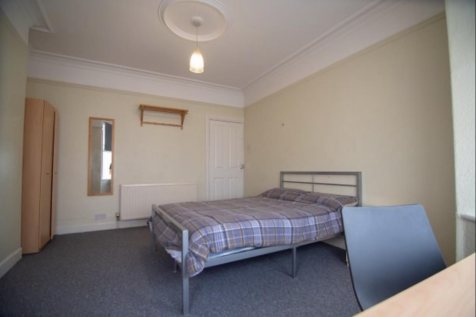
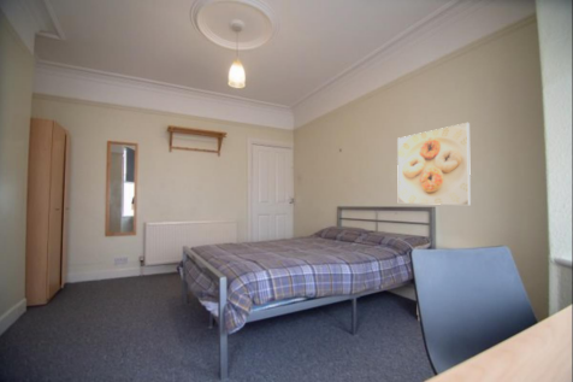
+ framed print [396,122,472,206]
